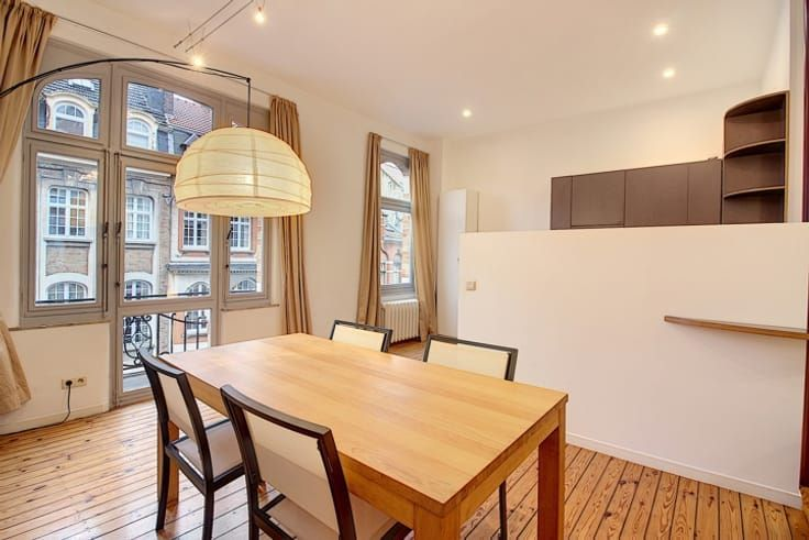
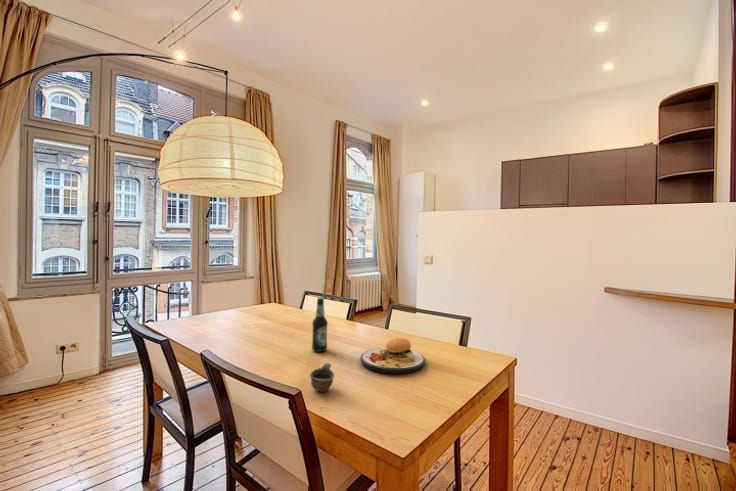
+ bottle [311,297,329,353]
+ cup [309,361,336,393]
+ plate [360,335,426,375]
